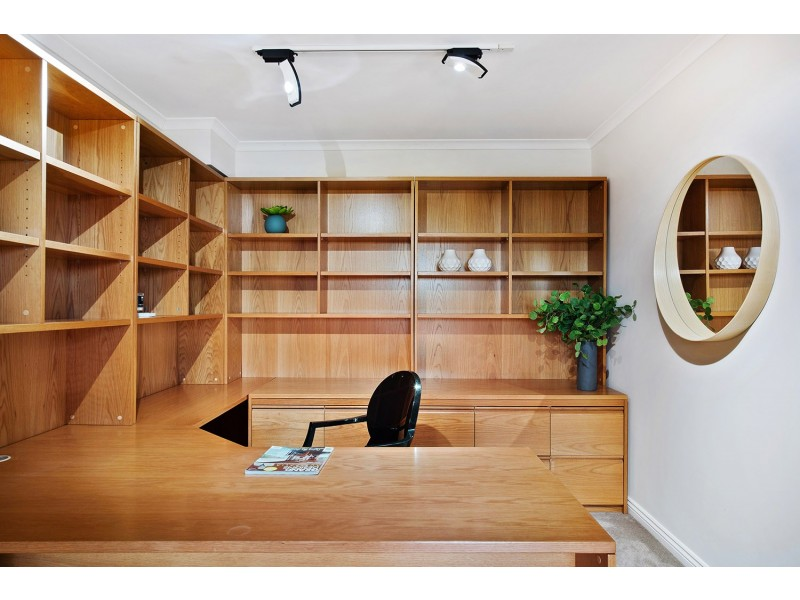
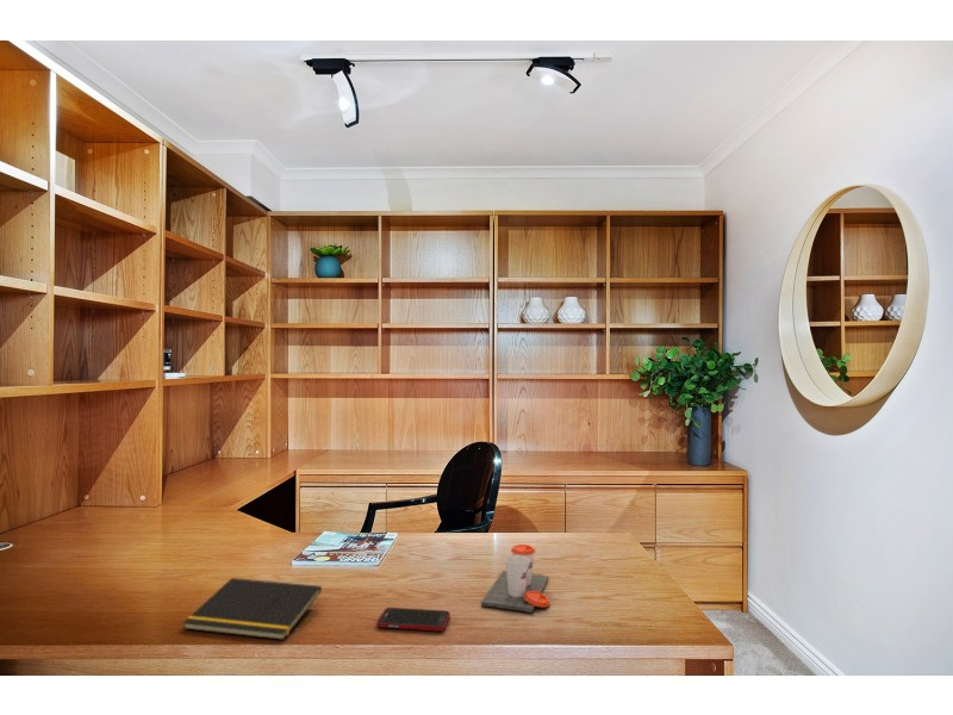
+ cup [480,543,550,614]
+ notepad [182,577,323,641]
+ cell phone [375,607,450,632]
